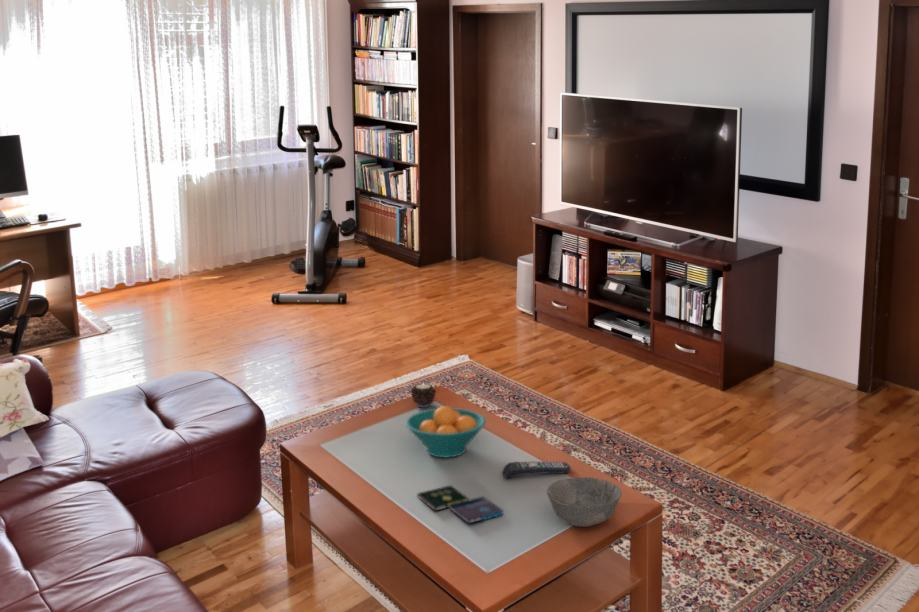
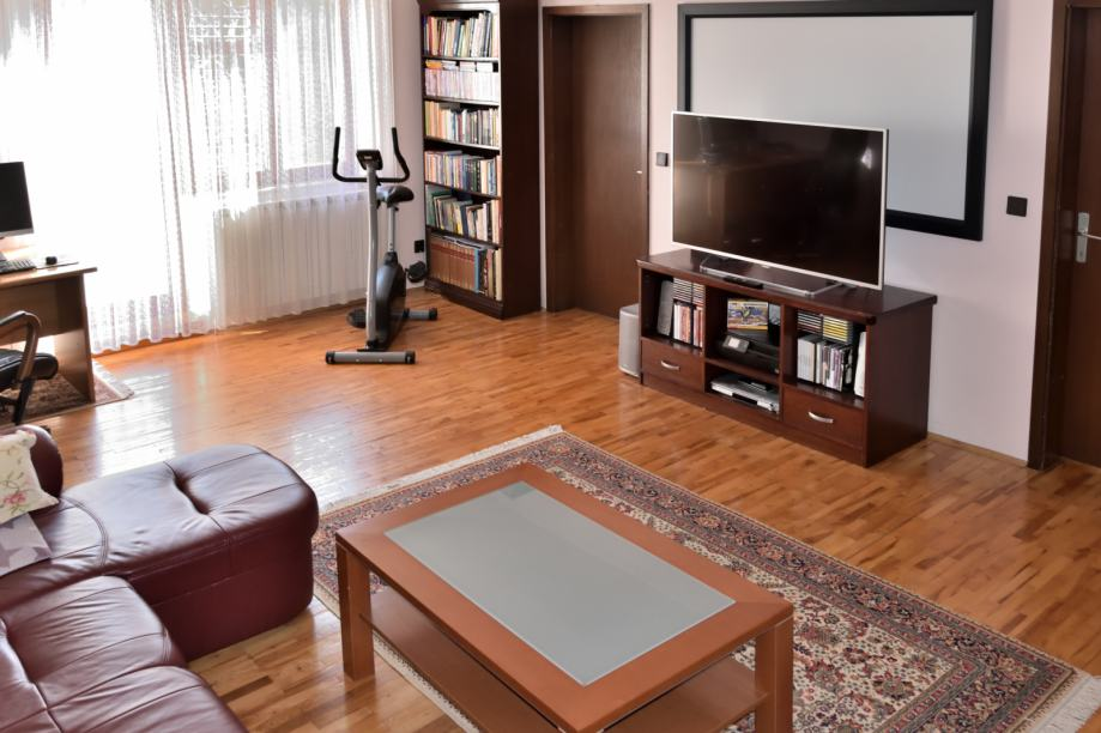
- remote control [501,461,572,479]
- candle [409,382,437,408]
- fruit bowl [404,405,487,459]
- music album box set [417,484,504,525]
- bowl [546,476,623,528]
